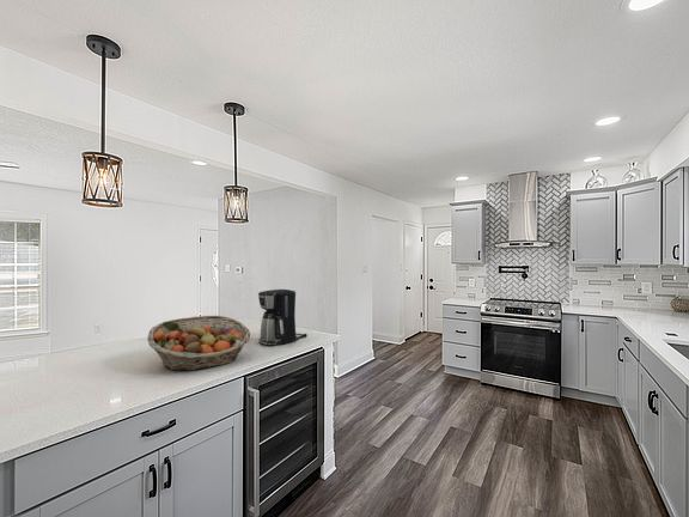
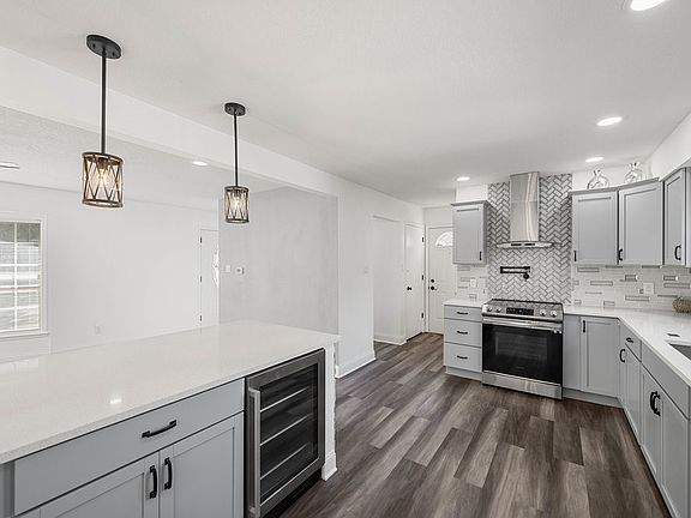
- coffee maker [257,288,309,347]
- fruit basket [146,315,251,372]
